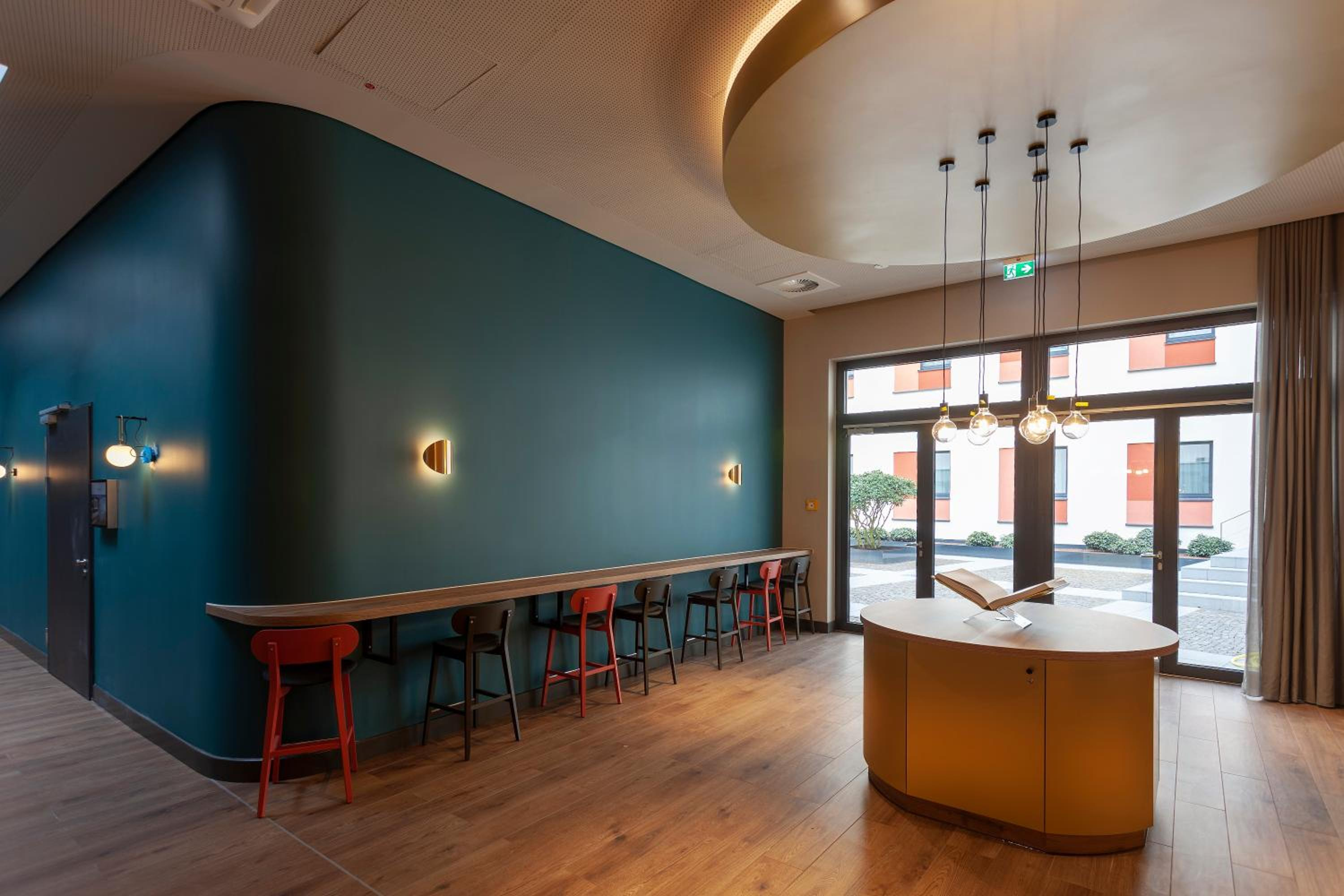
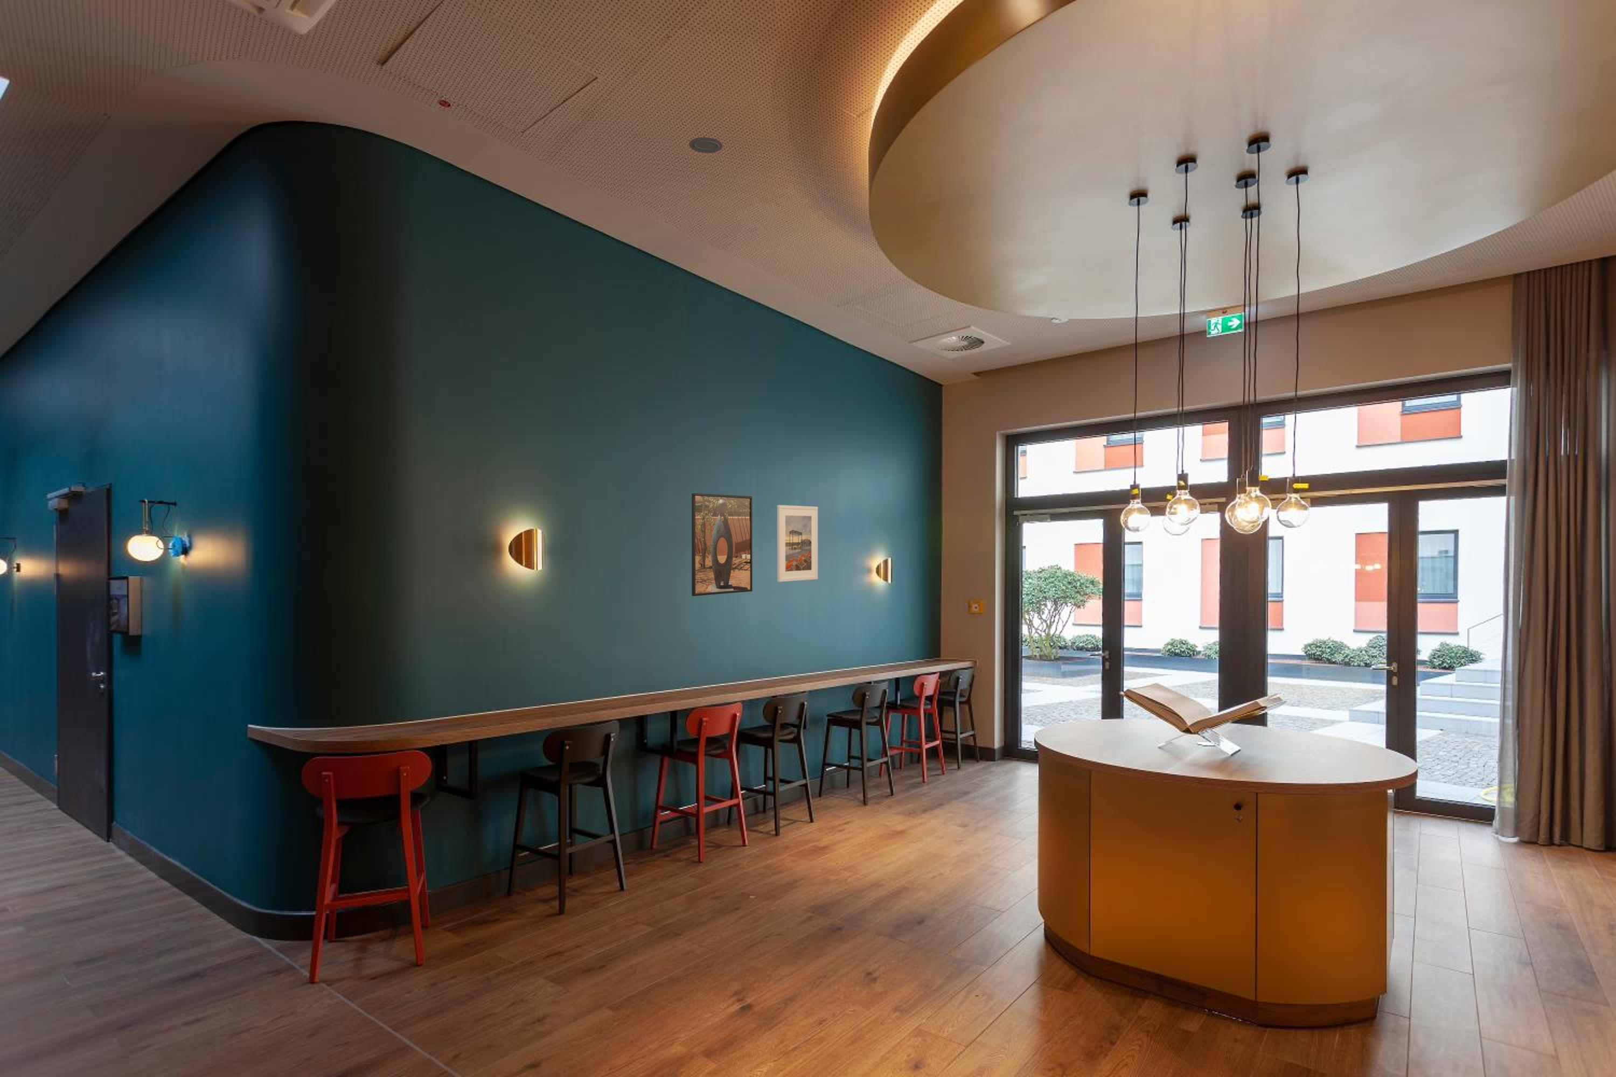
+ recessed light [689,137,724,154]
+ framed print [777,505,819,583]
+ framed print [691,493,753,596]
